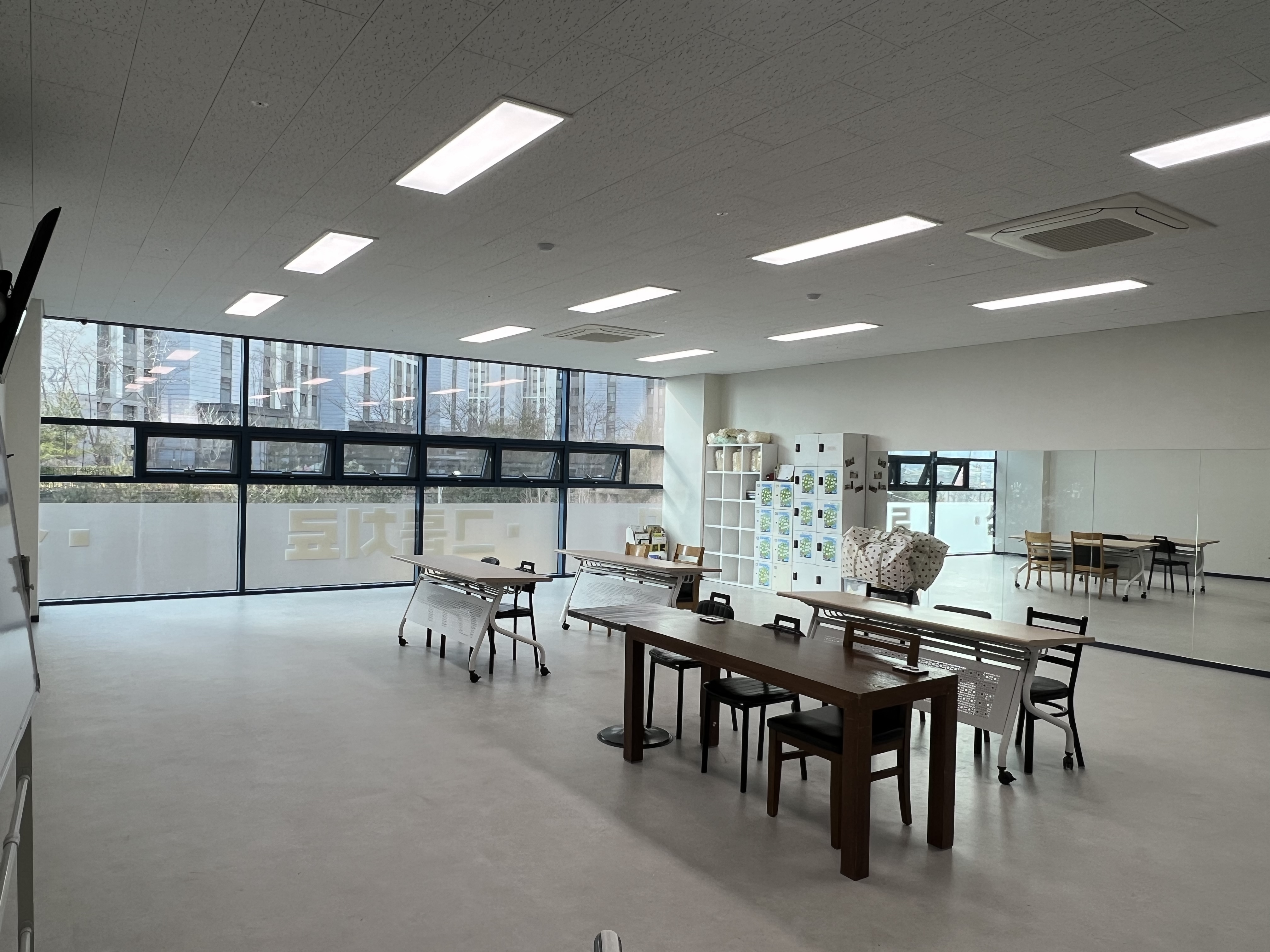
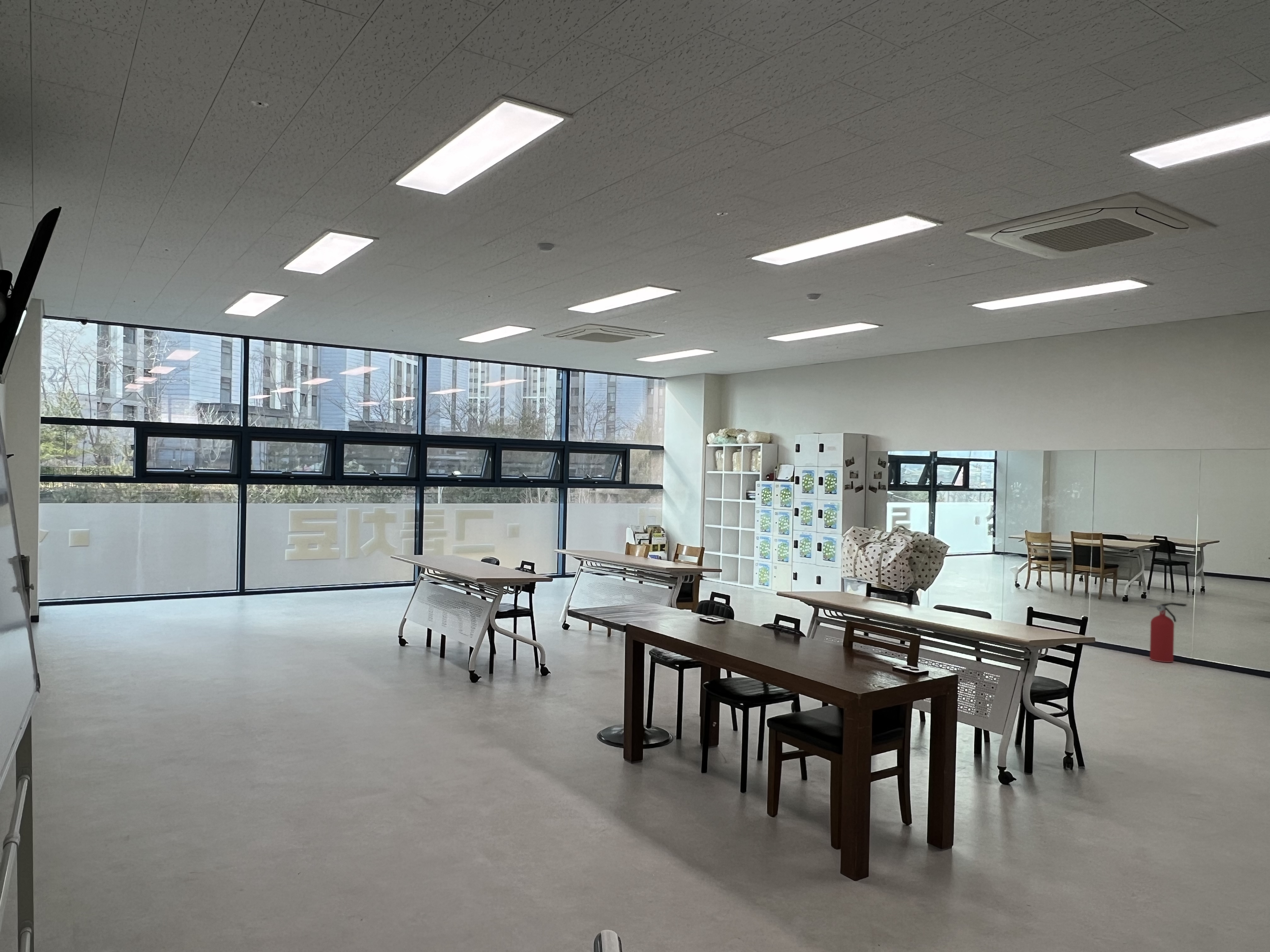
+ fire extinguisher [1149,602,1187,663]
